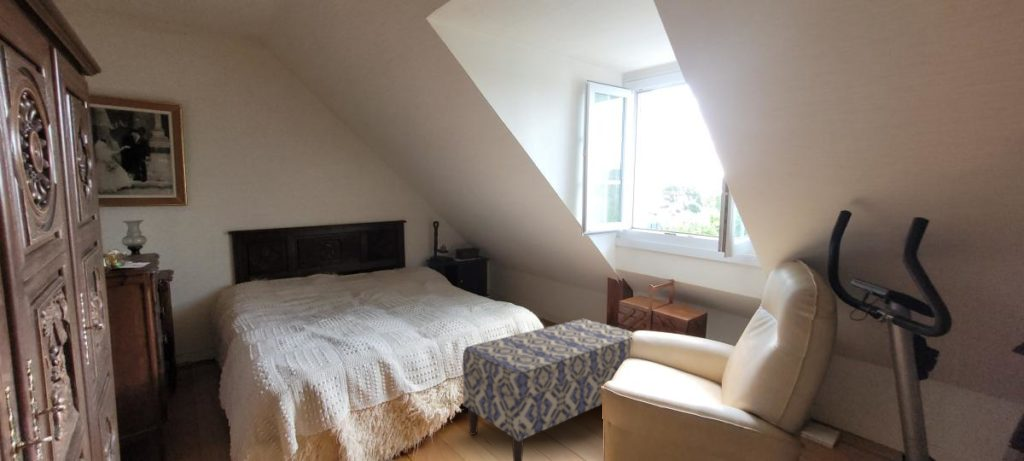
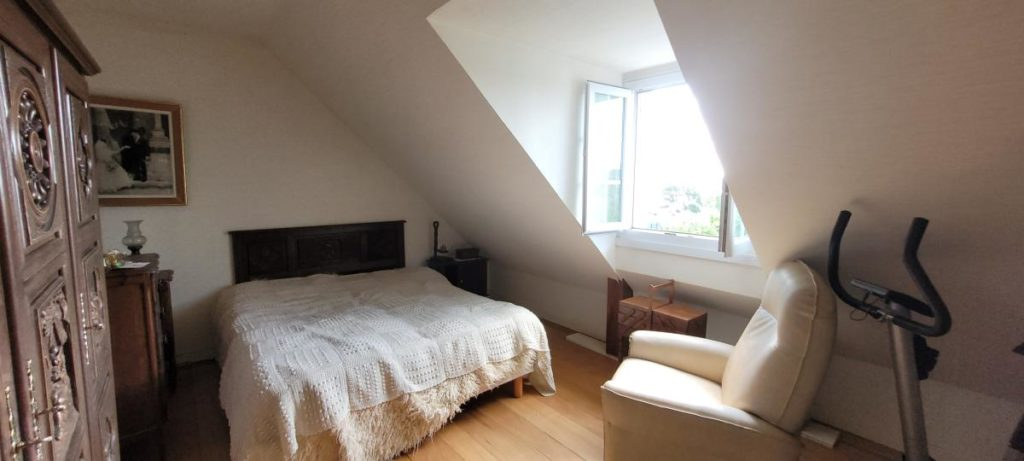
- bench [462,318,634,461]
